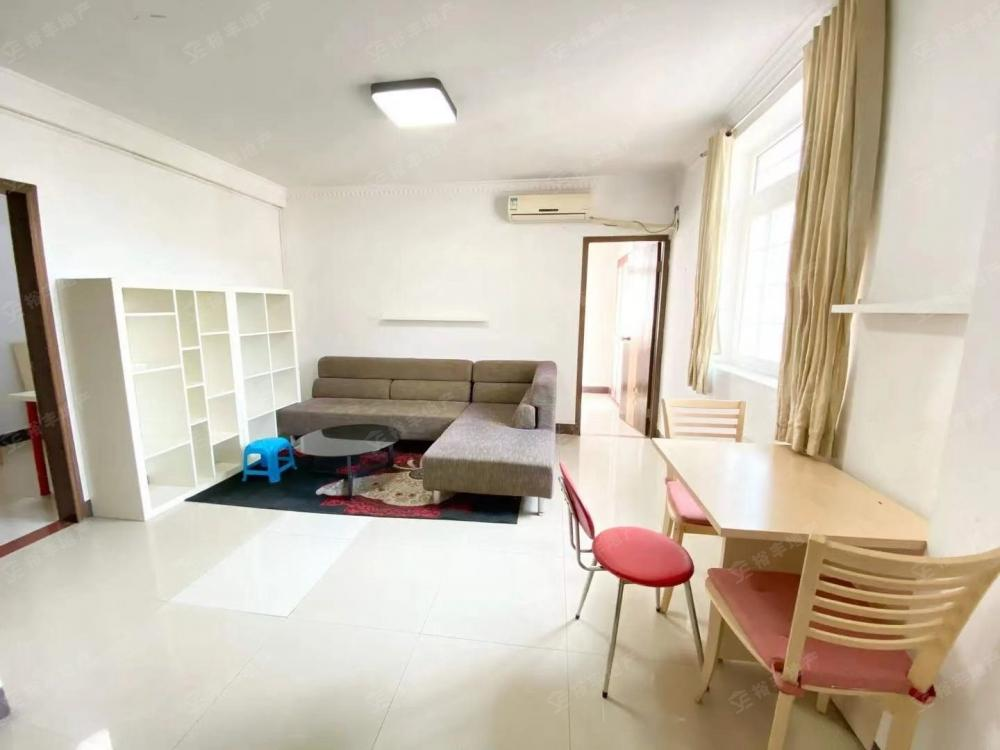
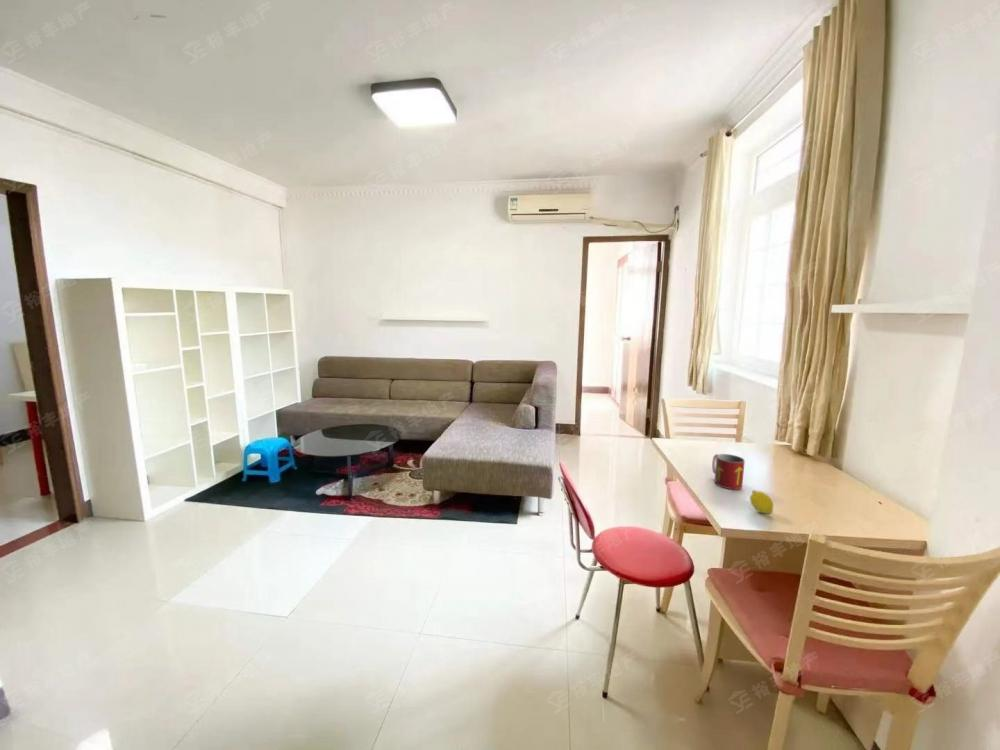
+ mug [711,453,746,490]
+ fruit [749,490,774,515]
